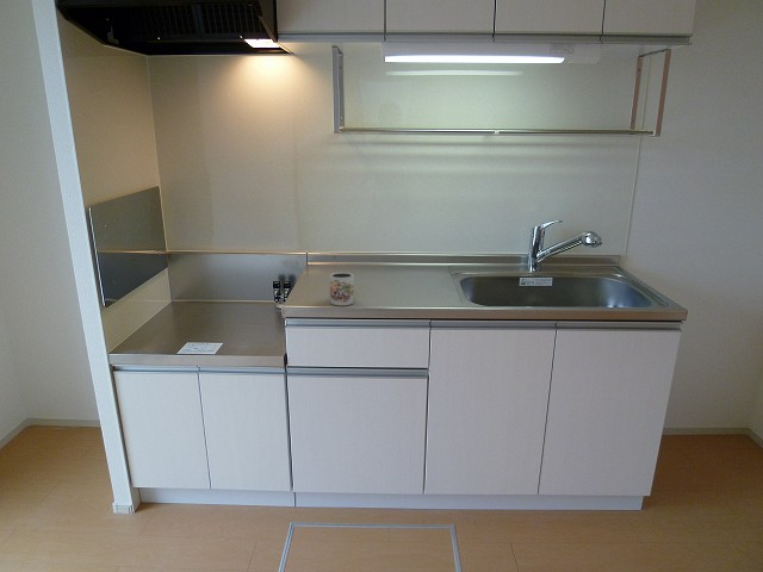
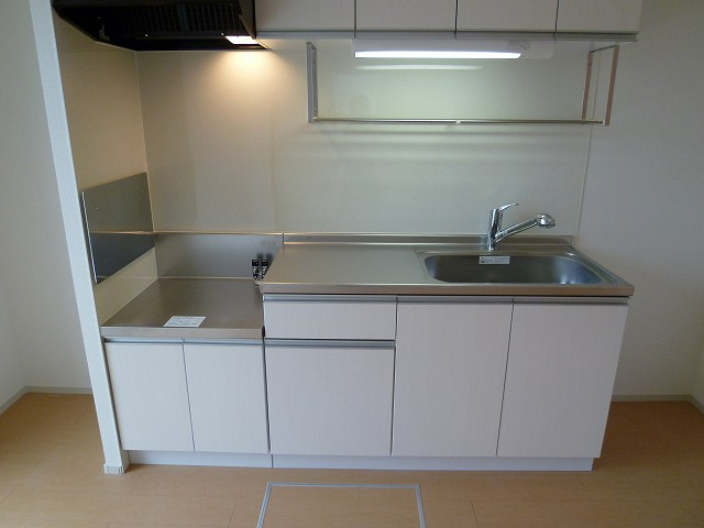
- mug [329,272,355,306]
